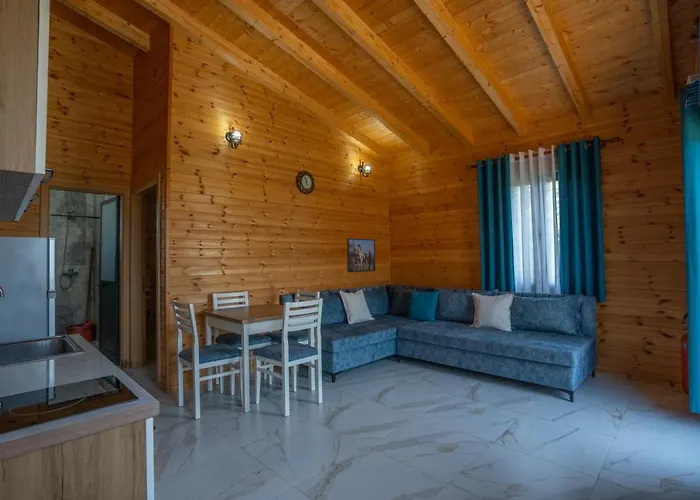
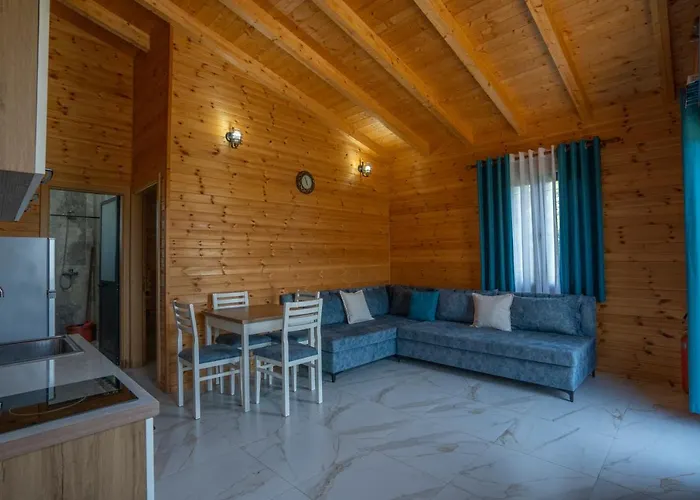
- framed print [346,237,376,273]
